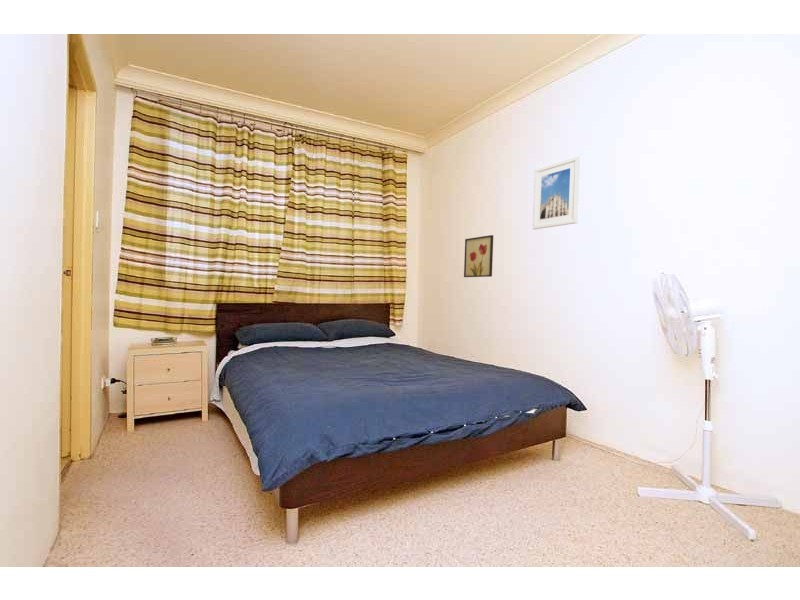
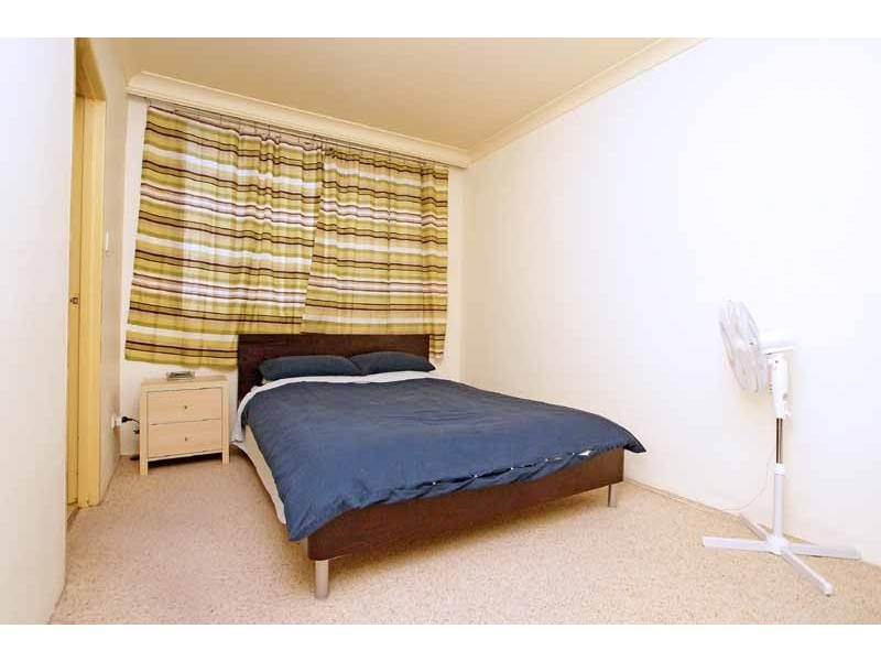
- wall art [463,234,494,278]
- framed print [532,155,581,230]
